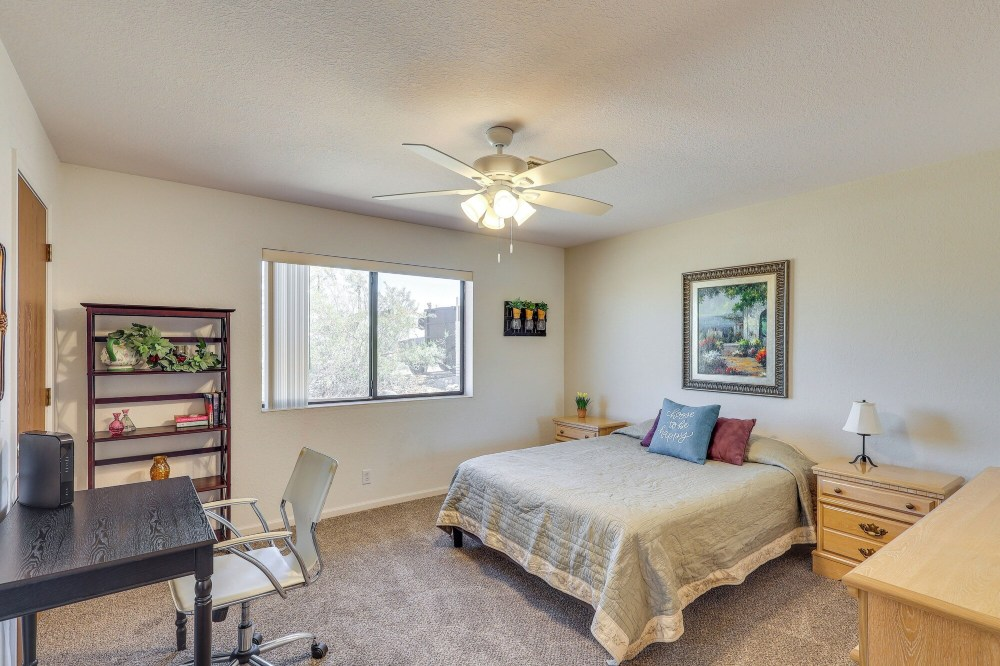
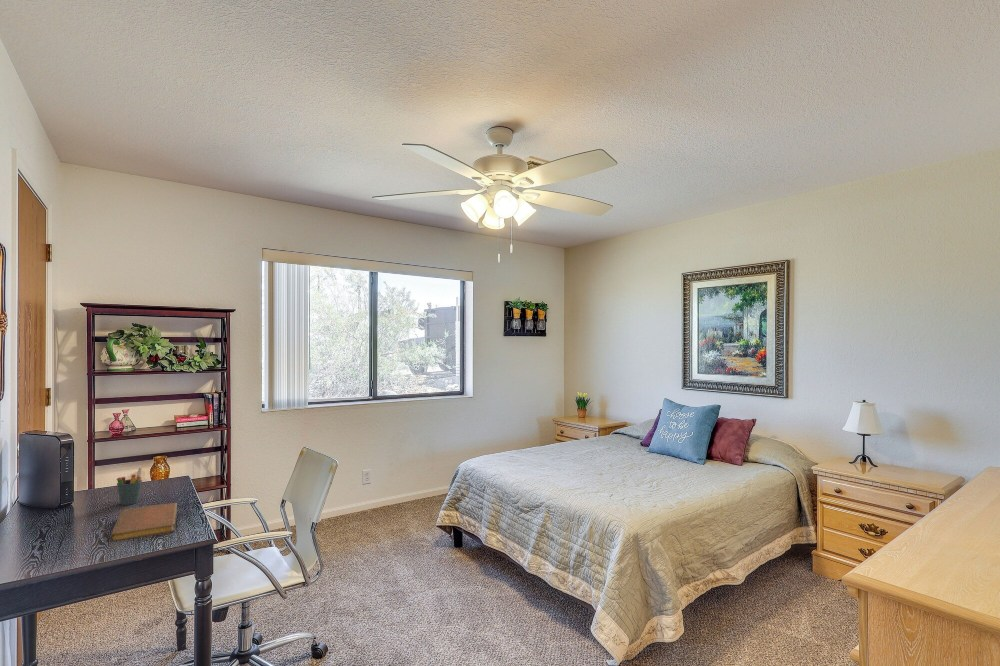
+ pen holder [116,467,143,506]
+ notebook [109,502,178,542]
